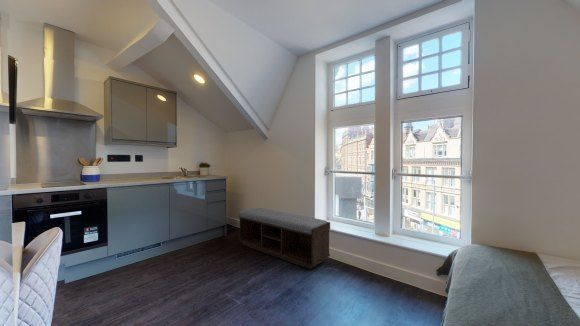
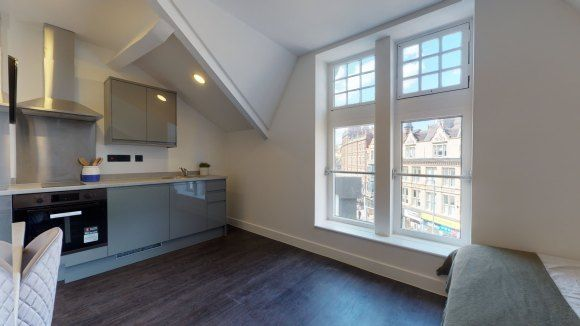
- bench [238,207,331,270]
